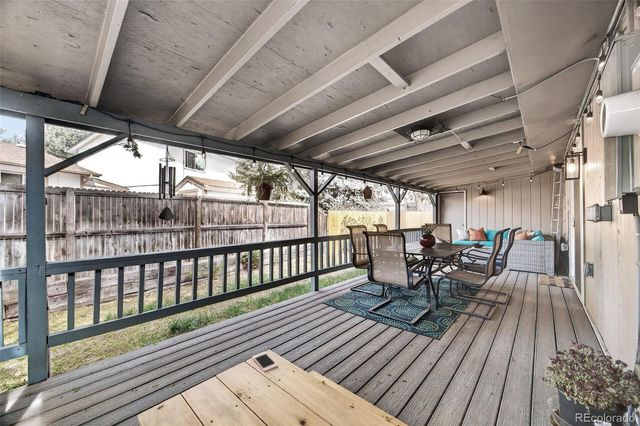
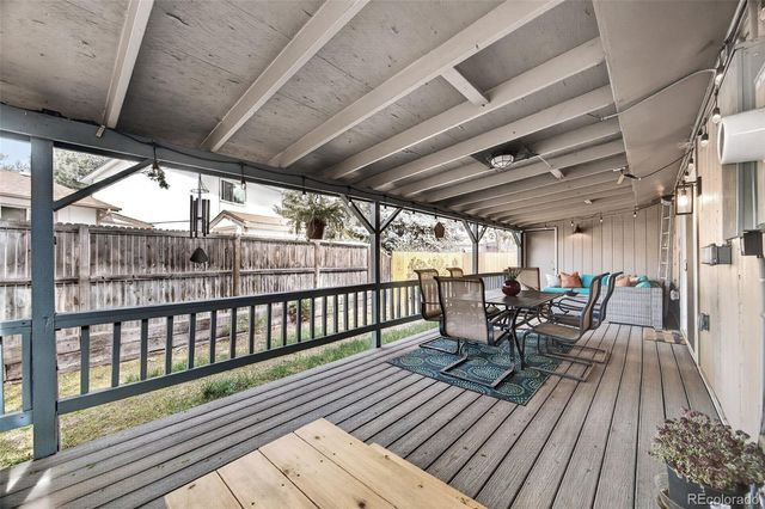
- cell phone [251,351,278,373]
